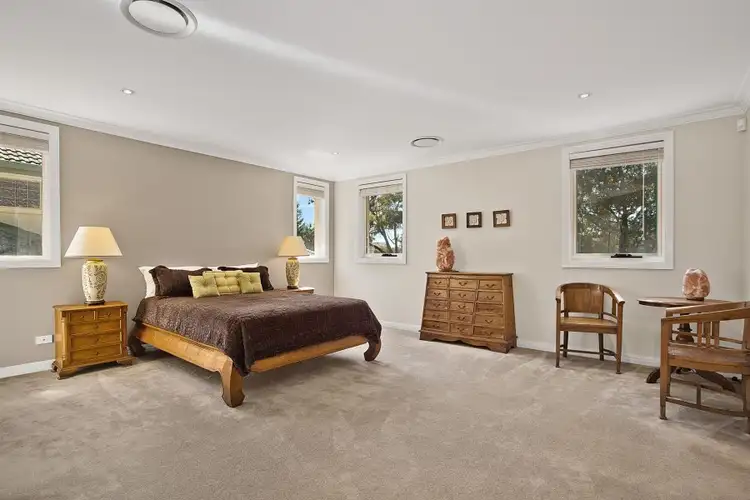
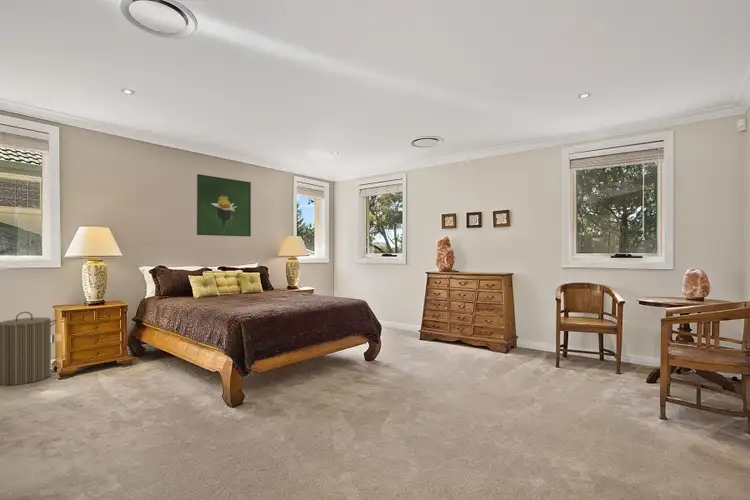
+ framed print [196,173,252,238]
+ laundry hamper [0,311,57,386]
